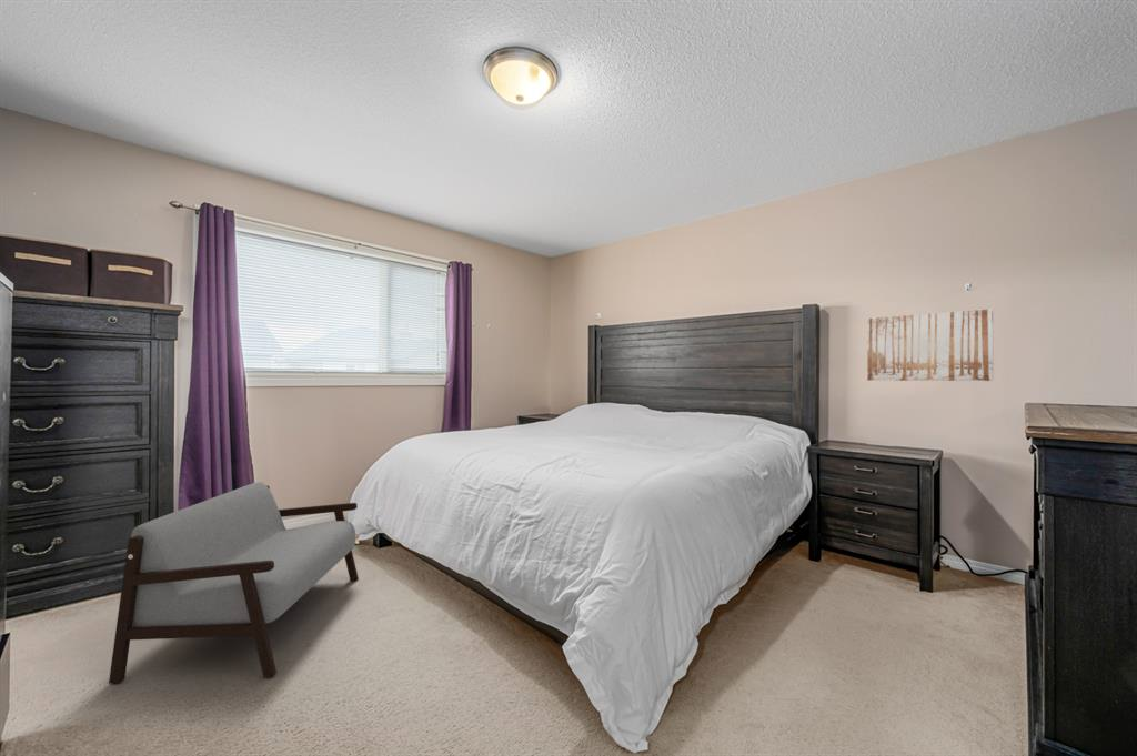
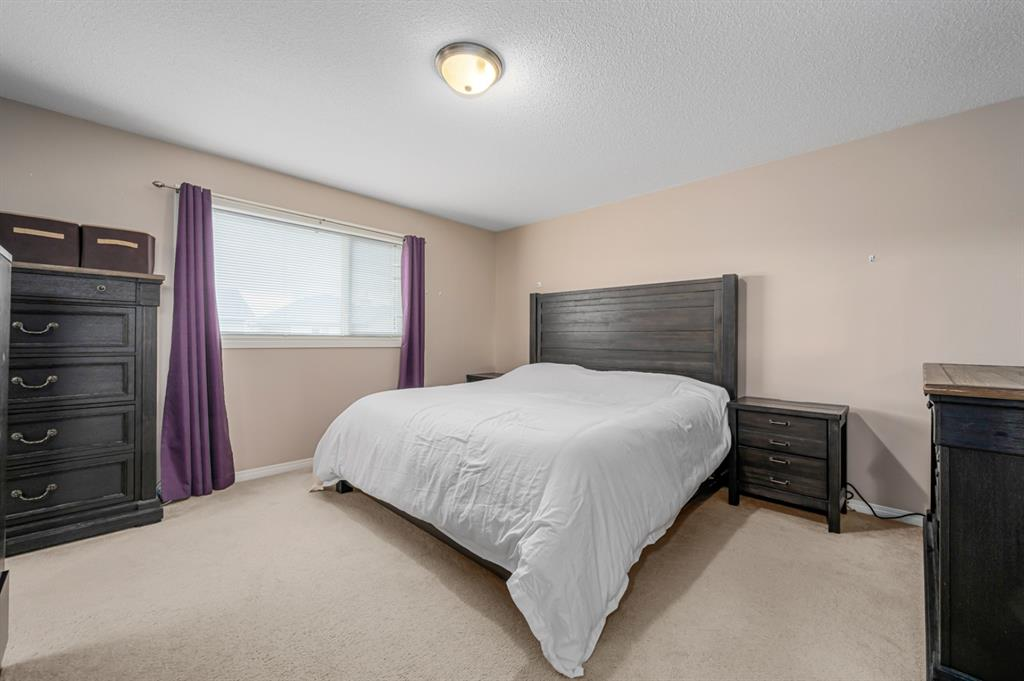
- wall art [866,308,994,382]
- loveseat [108,481,360,685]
